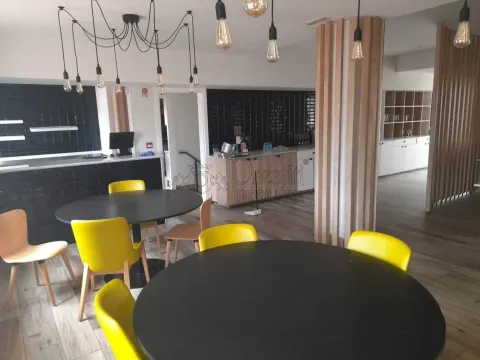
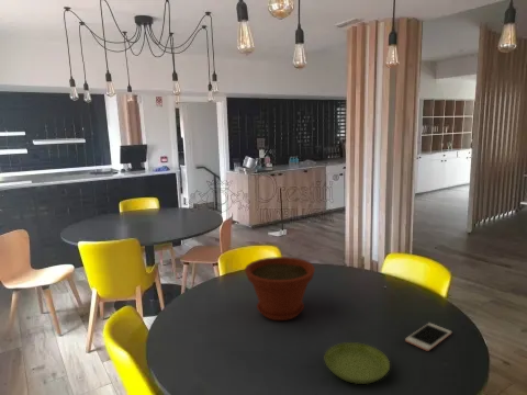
+ cell phone [404,321,452,352]
+ saucer [324,341,391,385]
+ plant pot [244,256,316,321]
